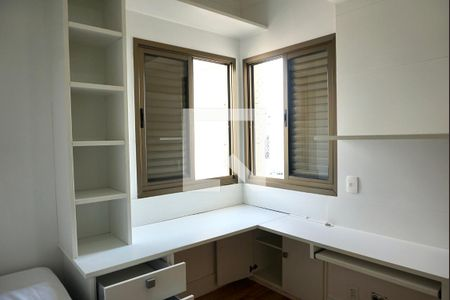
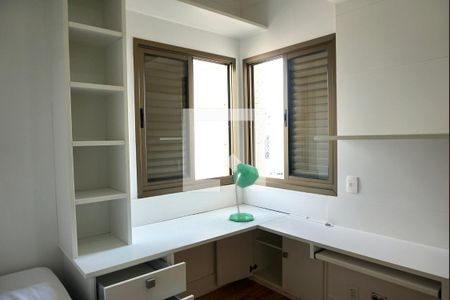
+ desk lamp [228,162,260,222]
